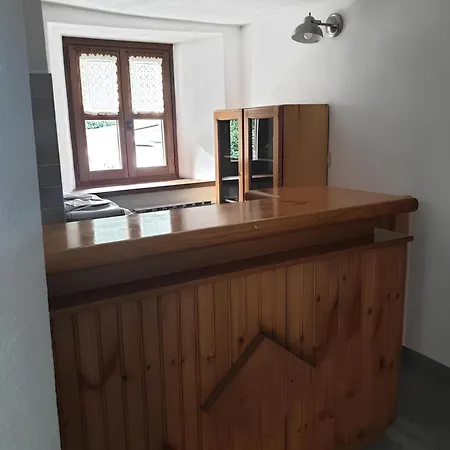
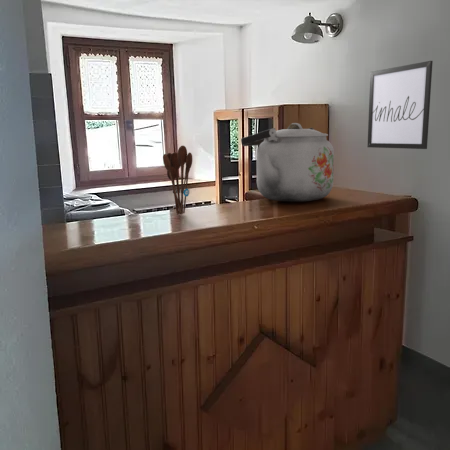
+ wall art [367,60,434,150]
+ kettle [240,122,335,203]
+ utensil holder [162,145,193,216]
